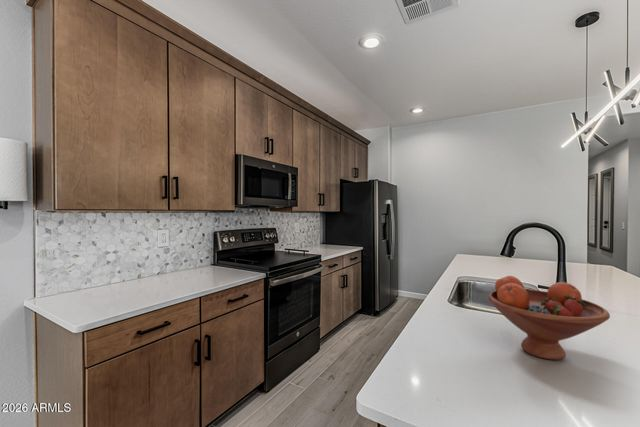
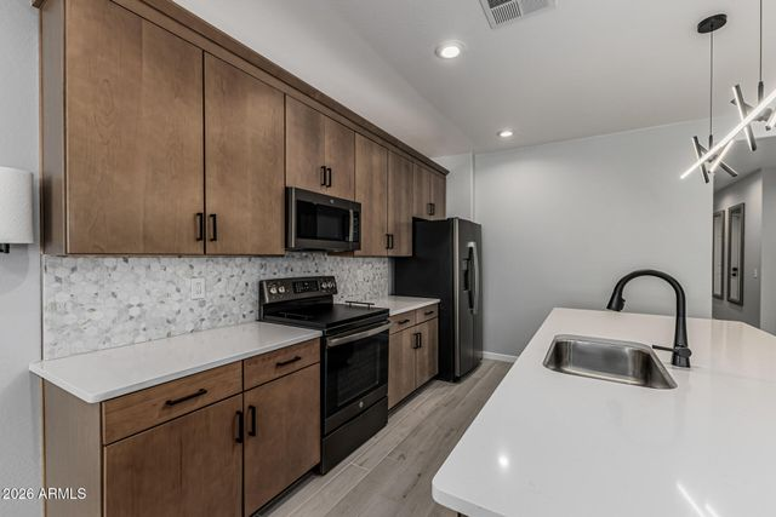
- fruit bowl [487,275,611,361]
